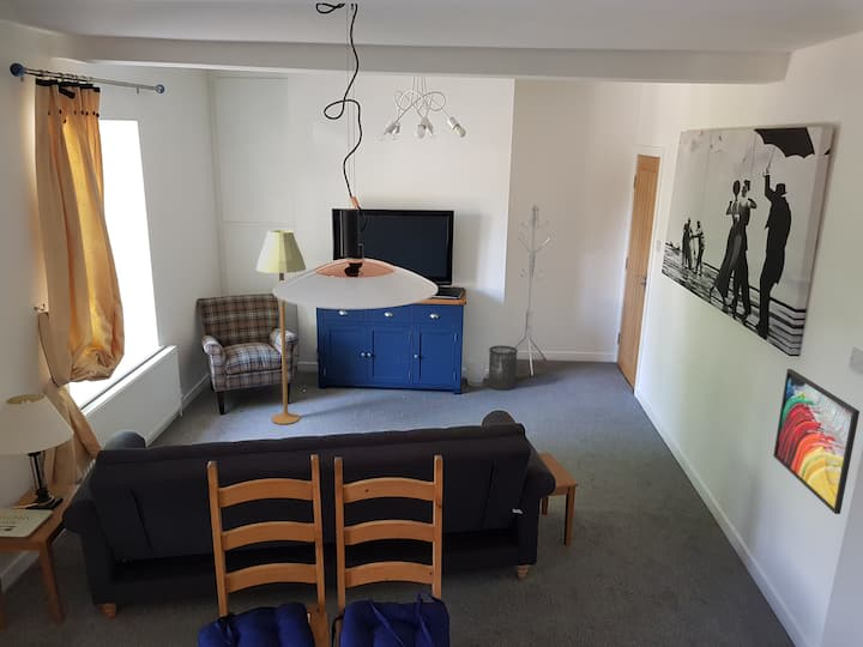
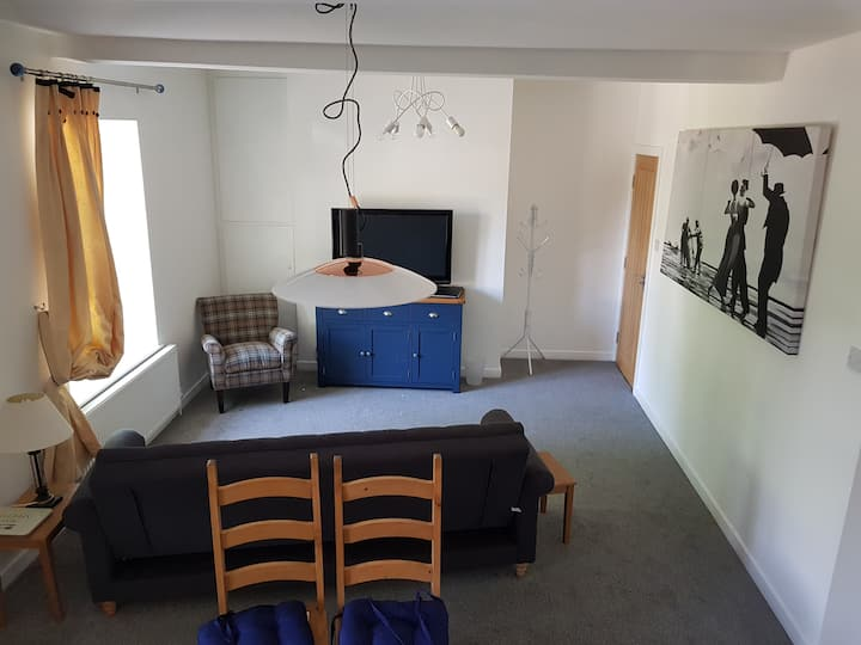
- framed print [772,368,861,515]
- floor lamp [255,229,307,425]
- trash can [487,344,519,391]
